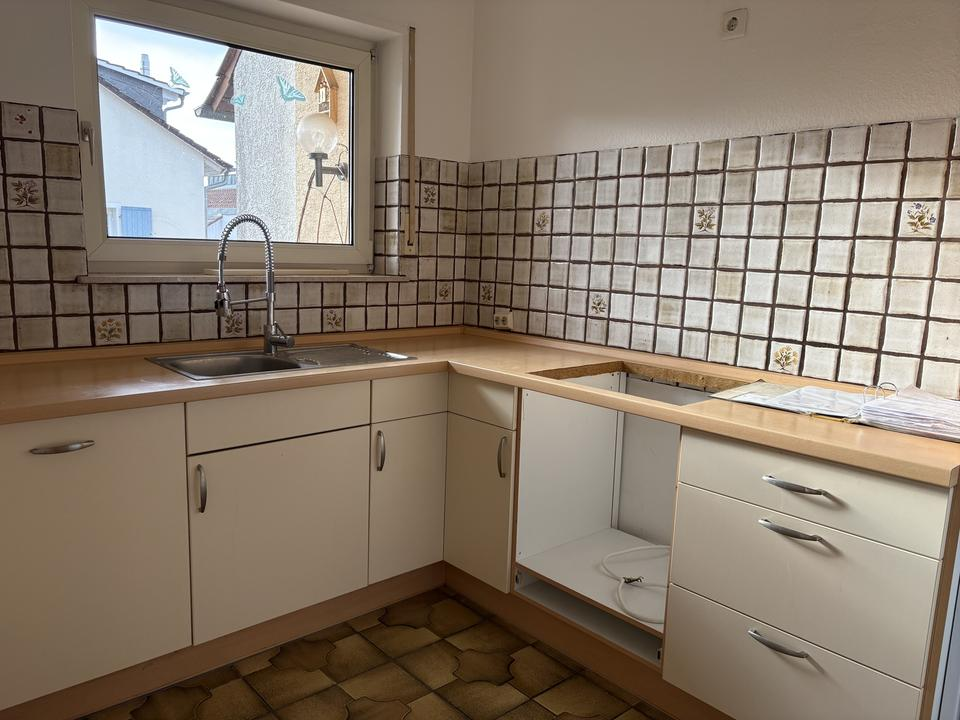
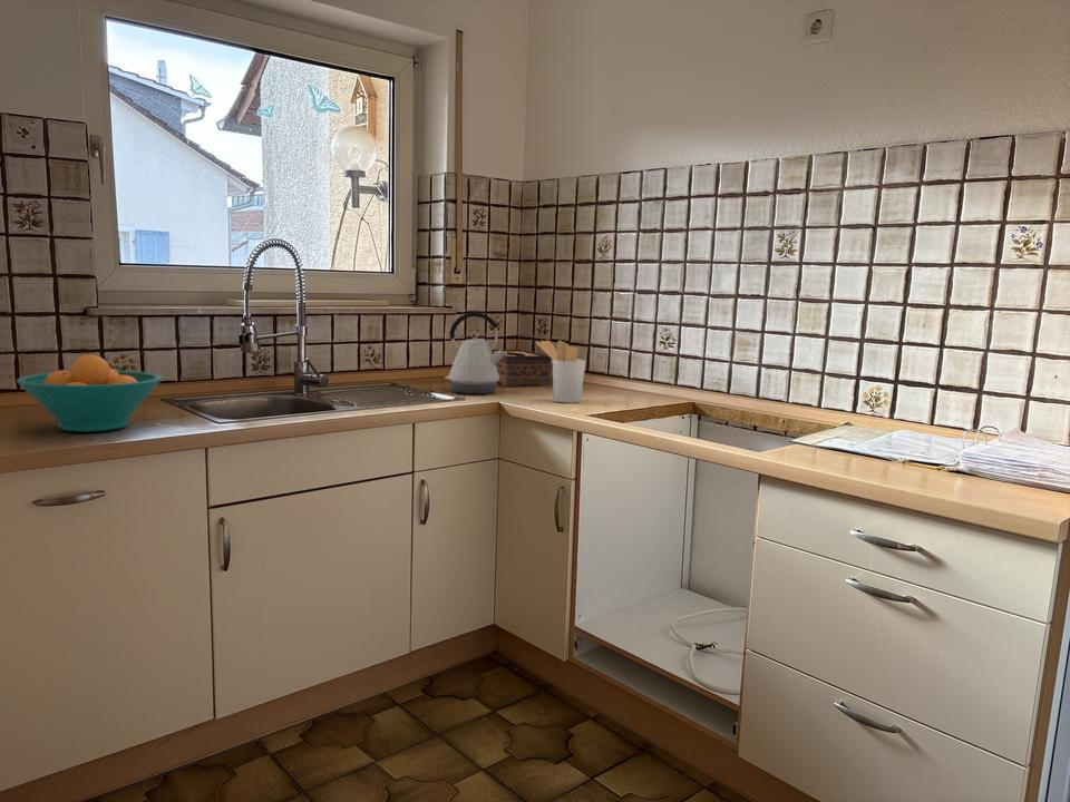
+ fruit bowl [16,353,164,433]
+ tissue box [490,349,553,388]
+ utensil holder [535,340,586,404]
+ kettle [444,311,507,395]
